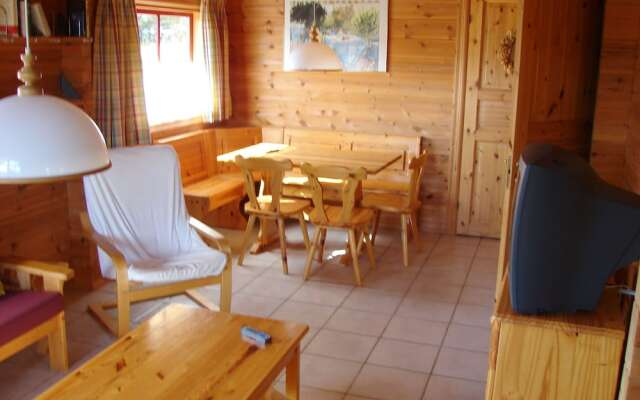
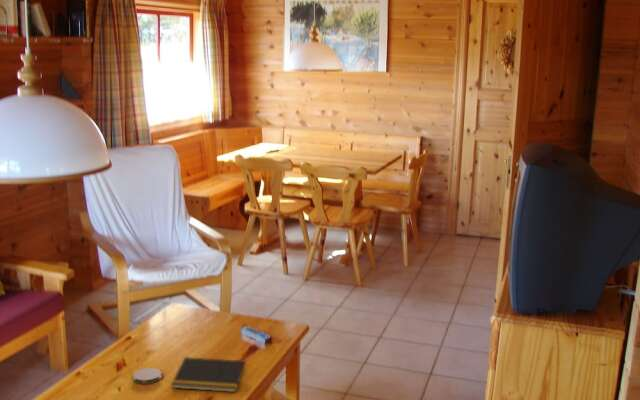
+ coaster [132,367,162,385]
+ notepad [170,356,247,393]
